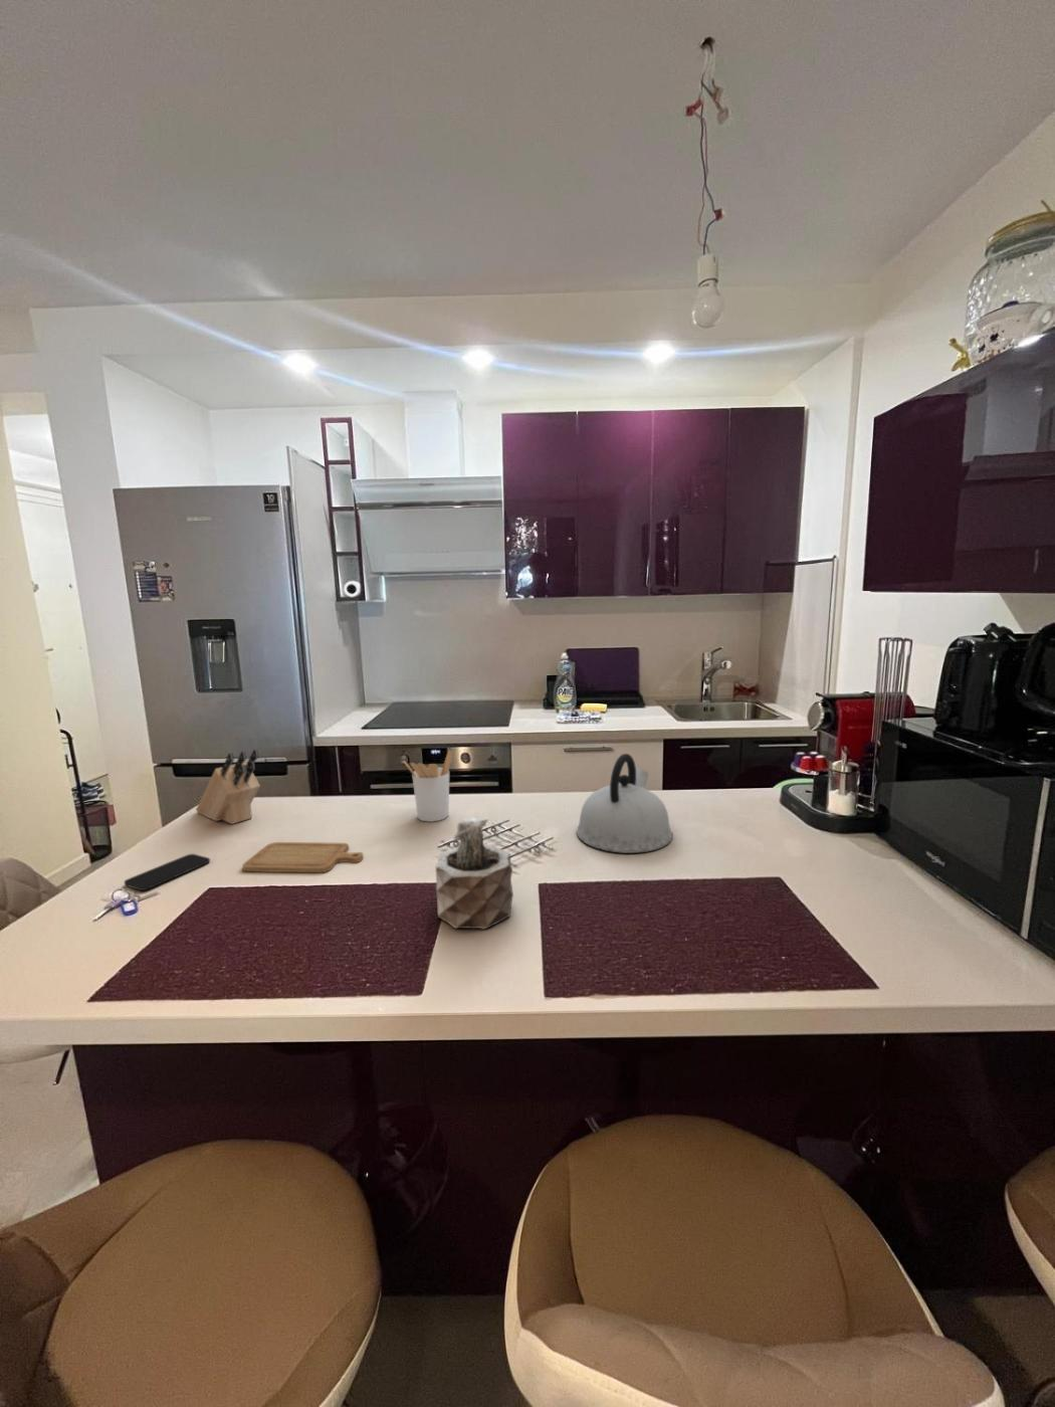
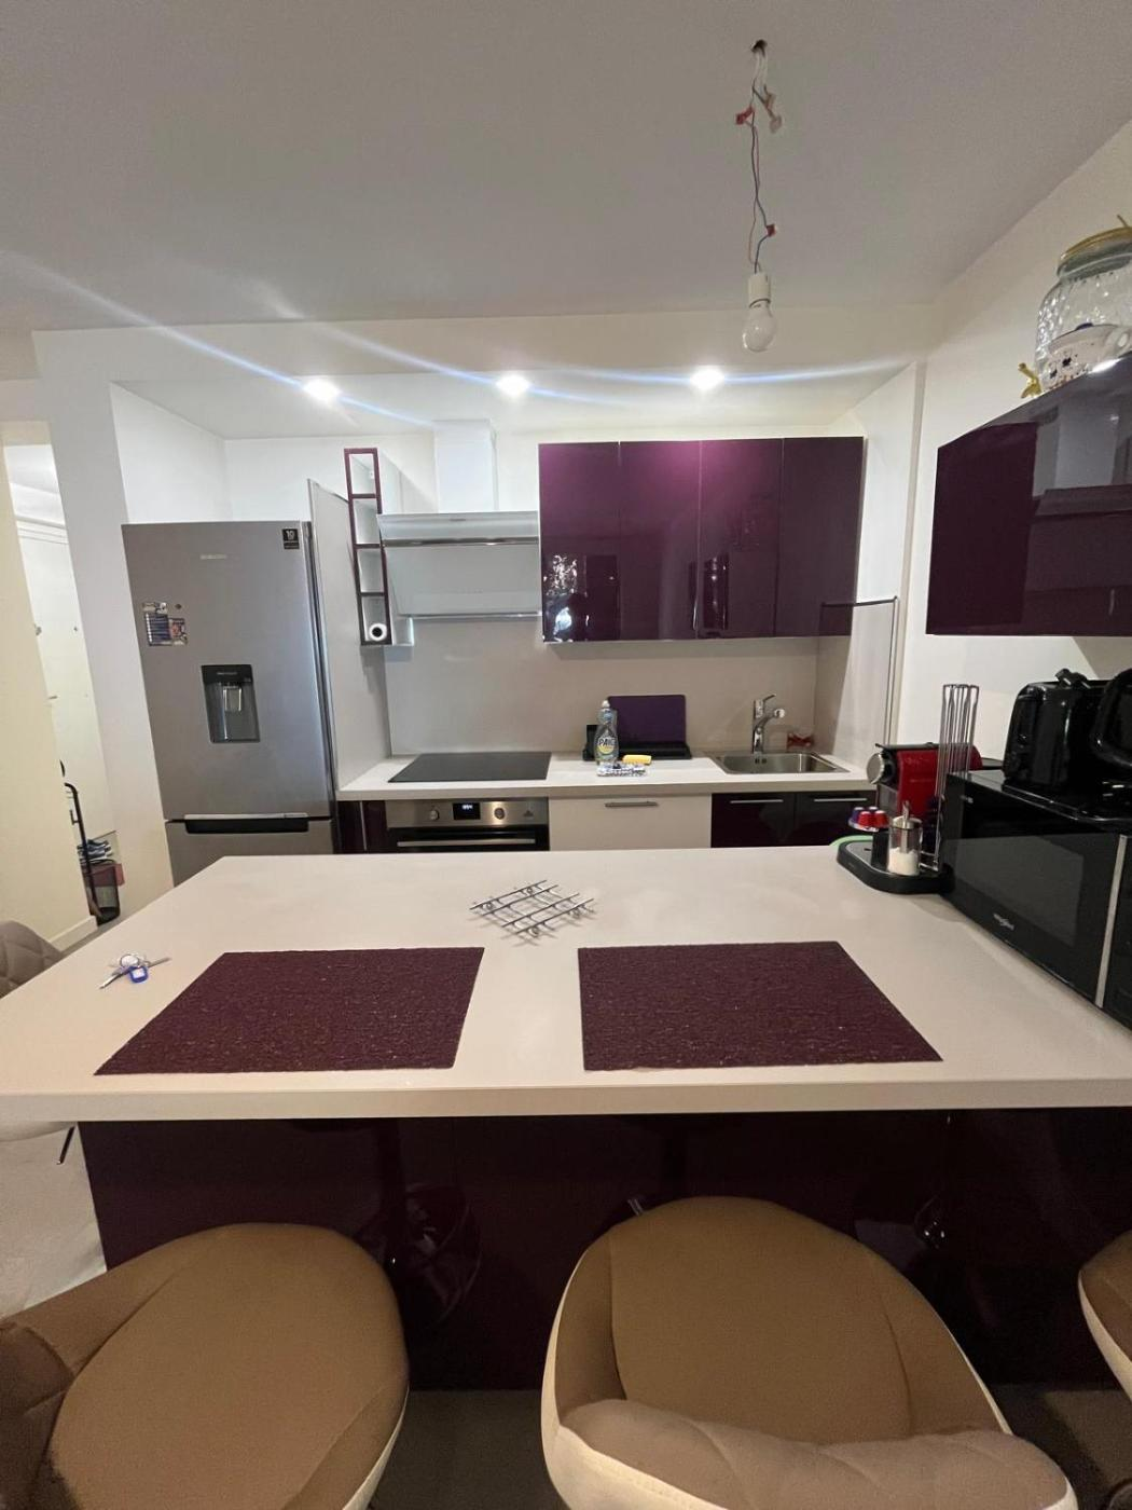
- utensil holder [403,750,454,823]
- knife block [195,748,262,825]
- succulent plant [436,815,514,931]
- kettle [576,752,673,854]
- smartphone [124,853,211,892]
- chopping board [242,841,365,873]
